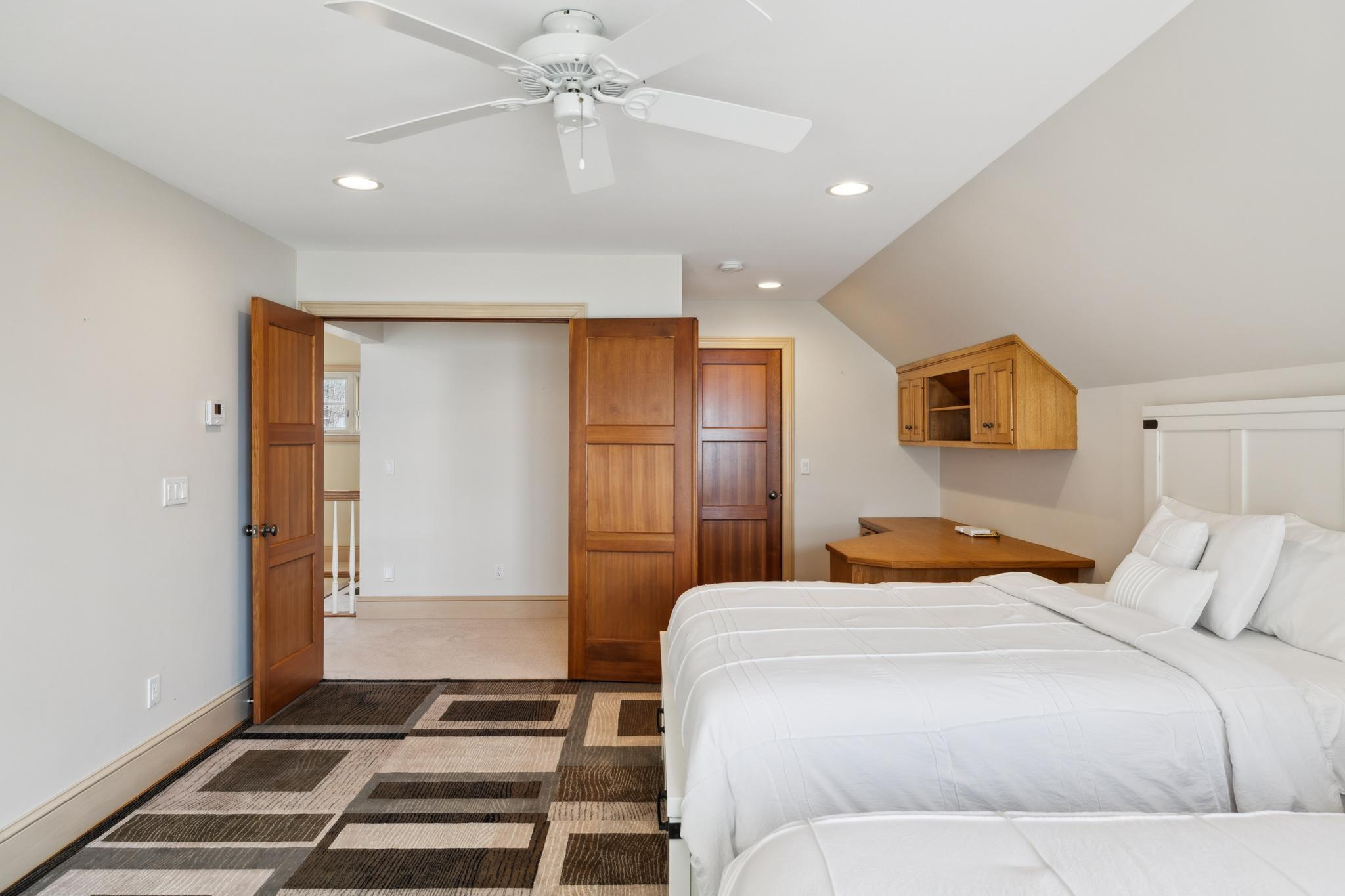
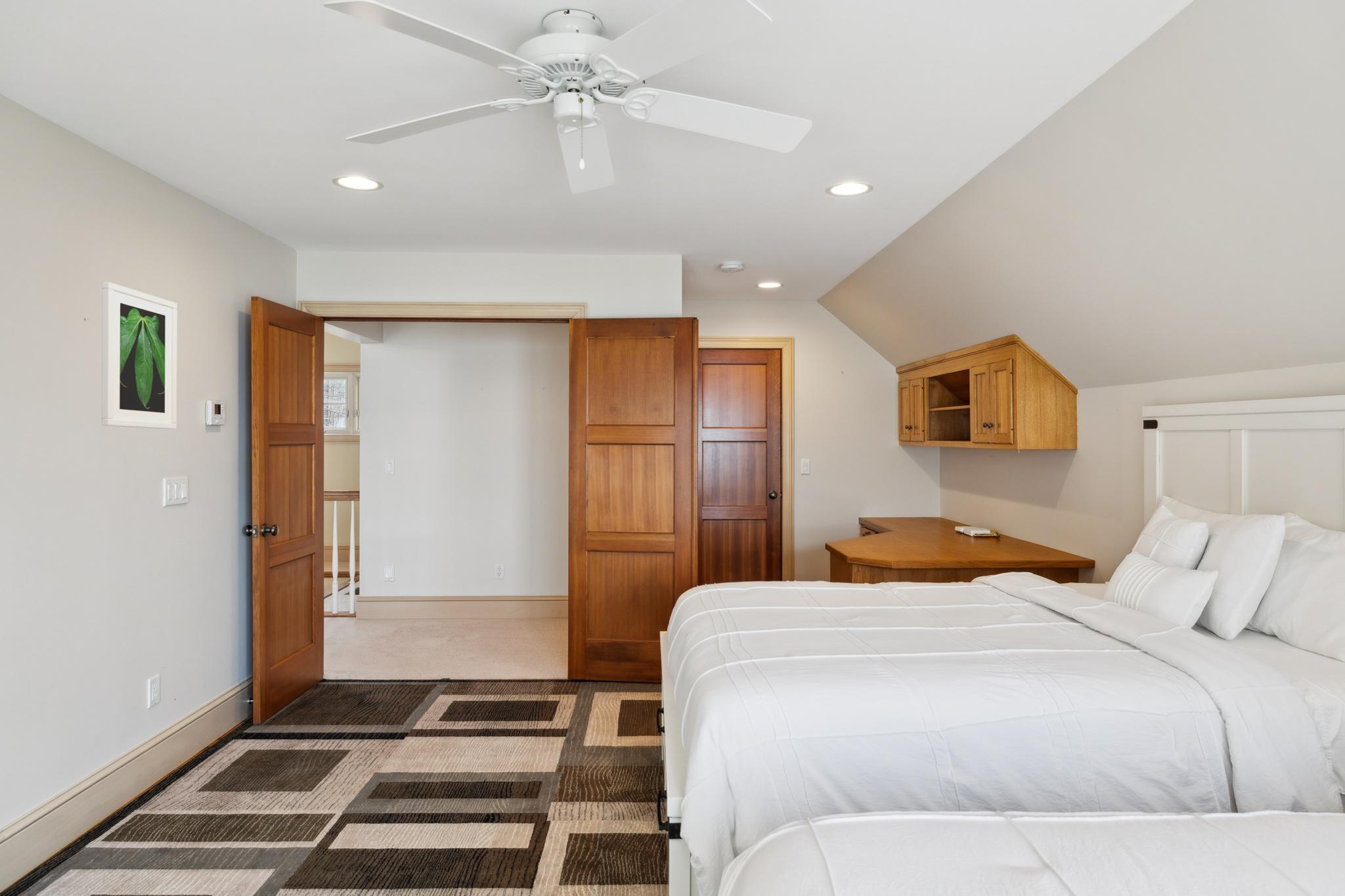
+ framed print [101,281,177,430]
